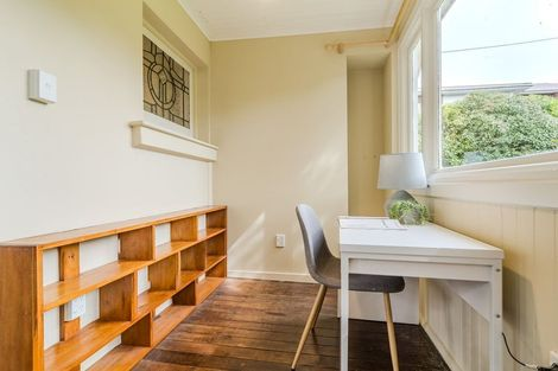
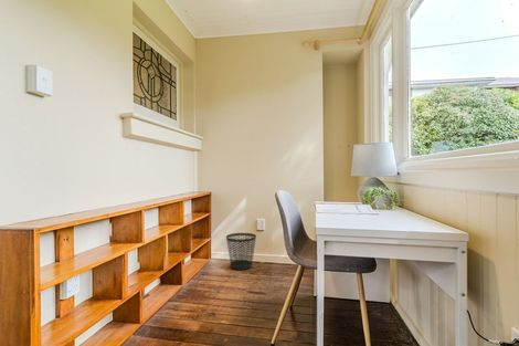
+ wastebasket [225,232,257,271]
